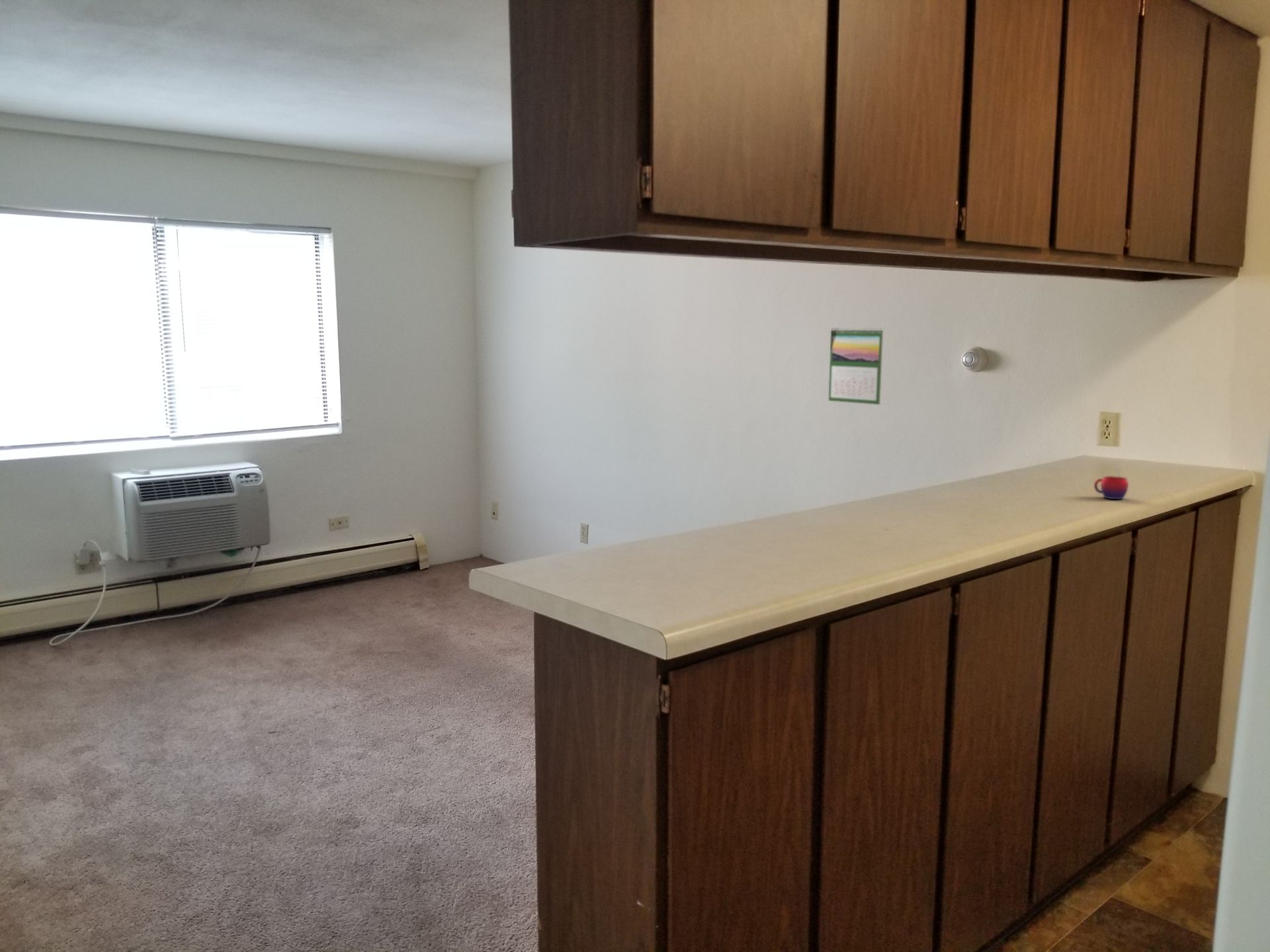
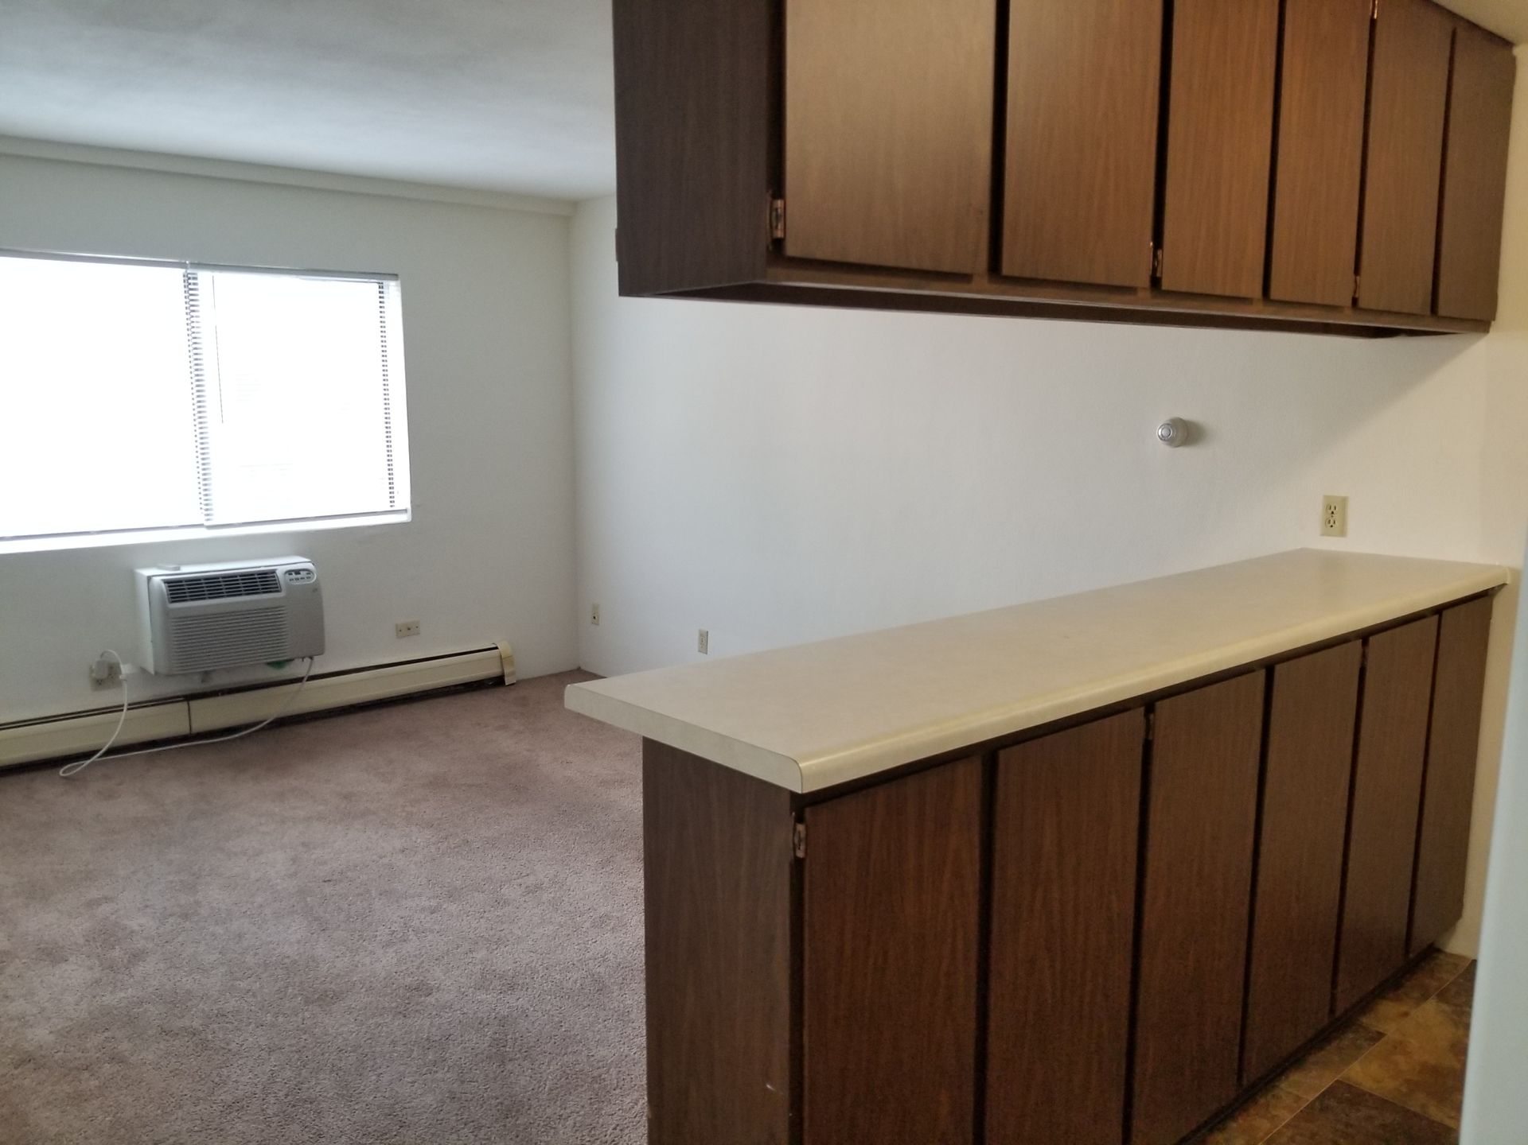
- calendar [828,326,884,405]
- mug [1093,459,1129,500]
